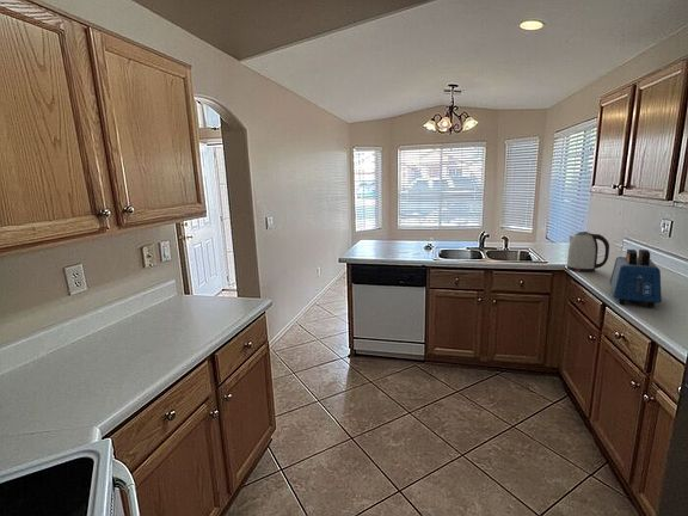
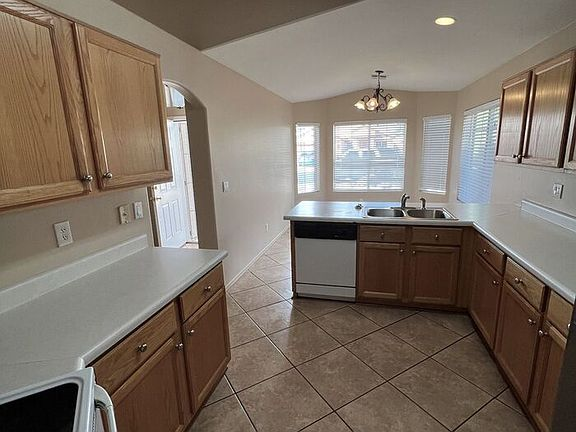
- toaster [608,248,663,309]
- kettle [566,231,610,274]
